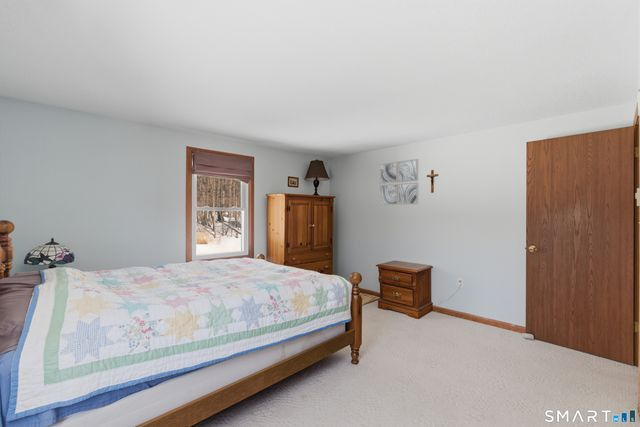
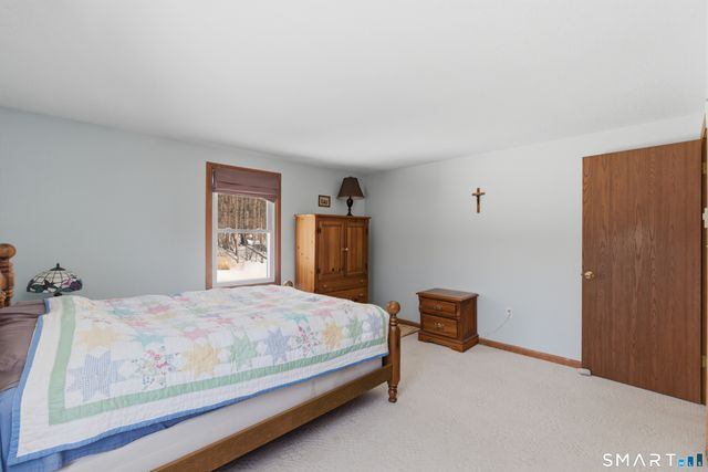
- wall art [379,158,420,206]
